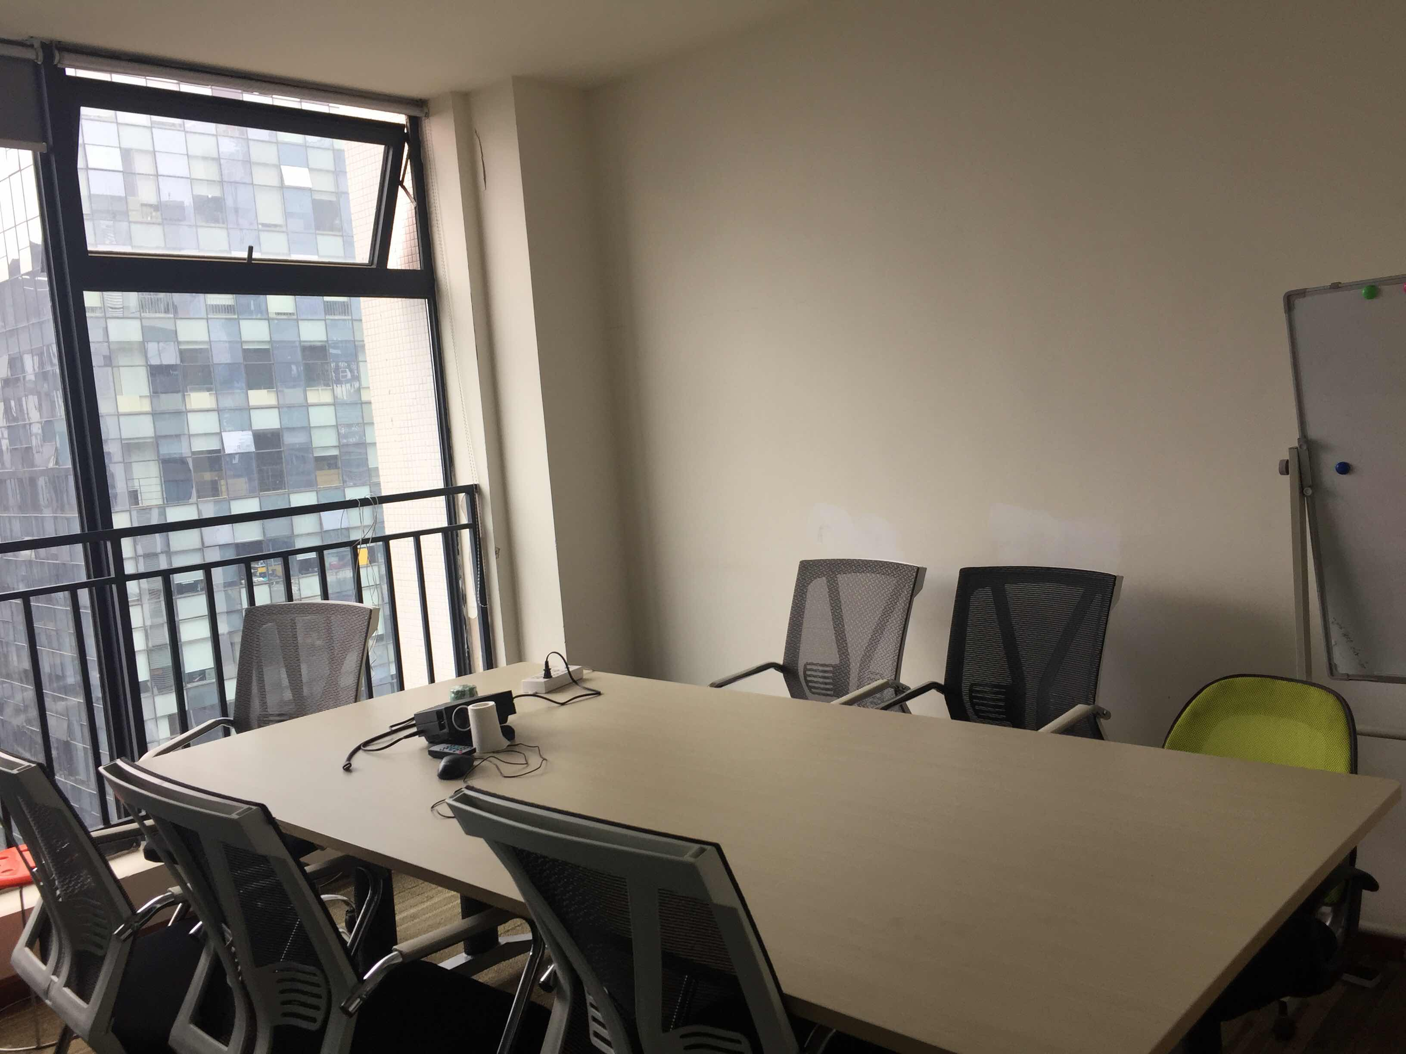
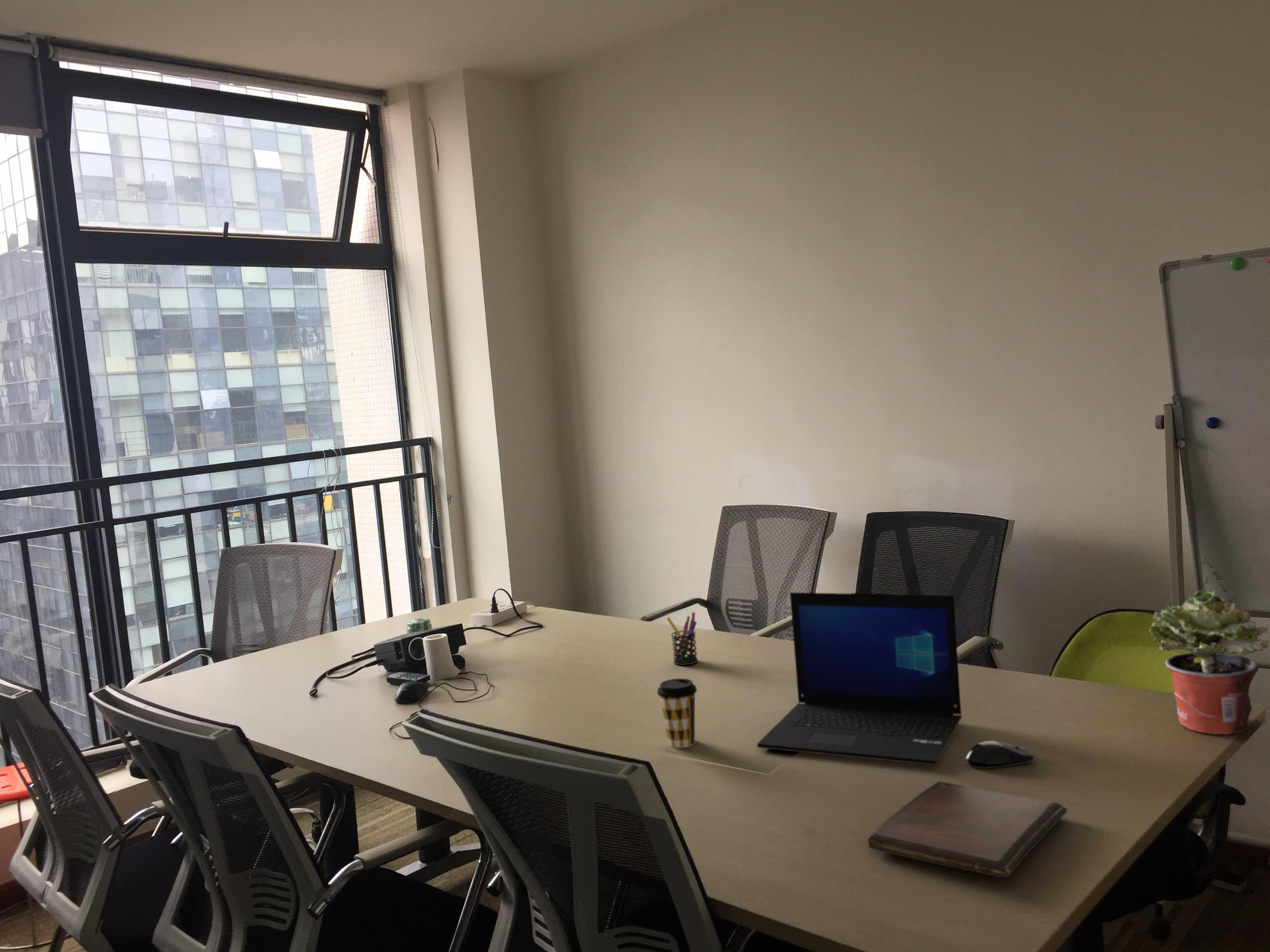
+ laptop [757,592,962,765]
+ computer mouse [965,740,1035,769]
+ coffee cup [657,678,697,748]
+ book [867,781,1068,877]
+ pen holder [666,612,698,665]
+ potted plant [1149,590,1270,735]
